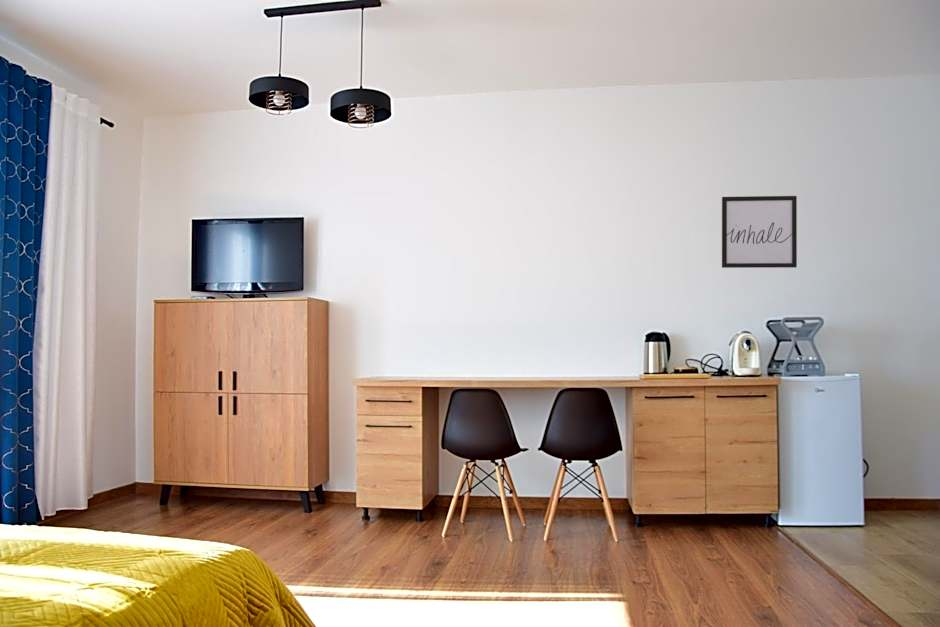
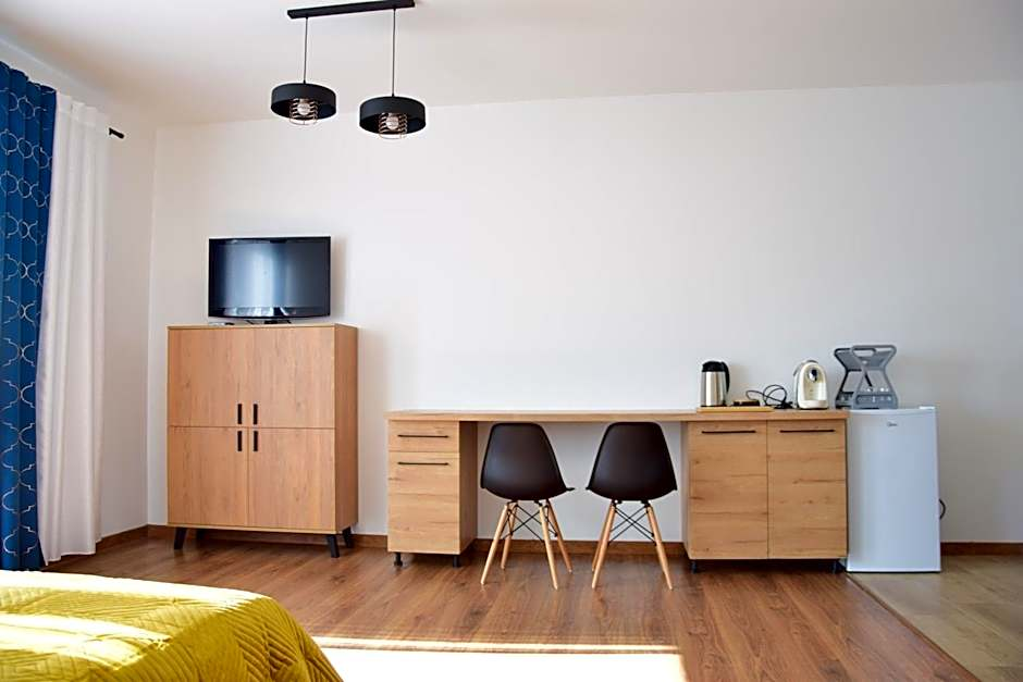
- wall art [721,195,798,269]
